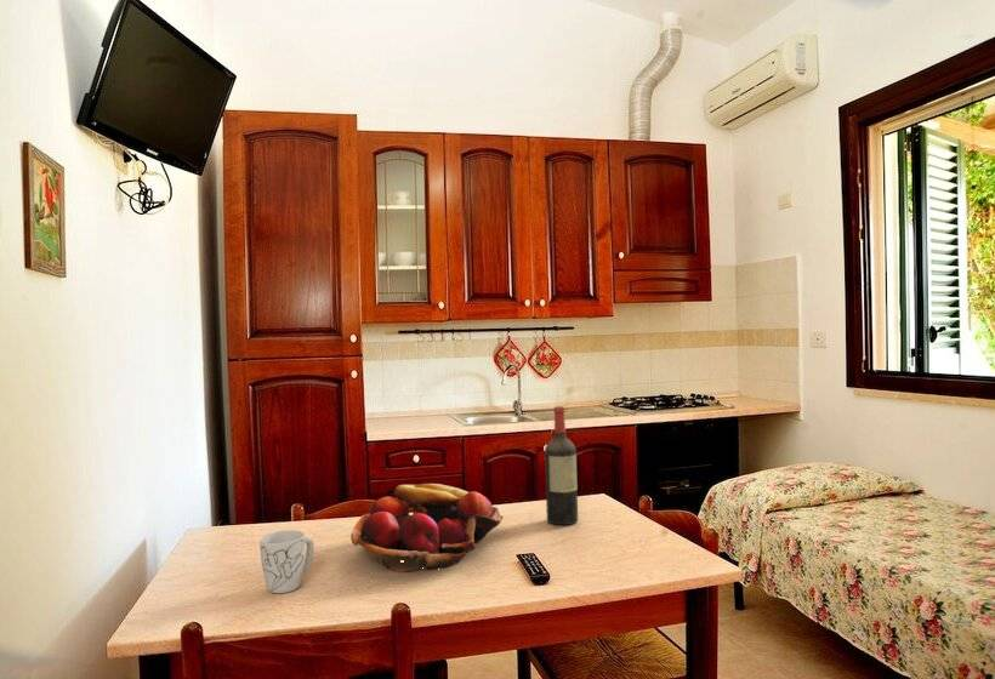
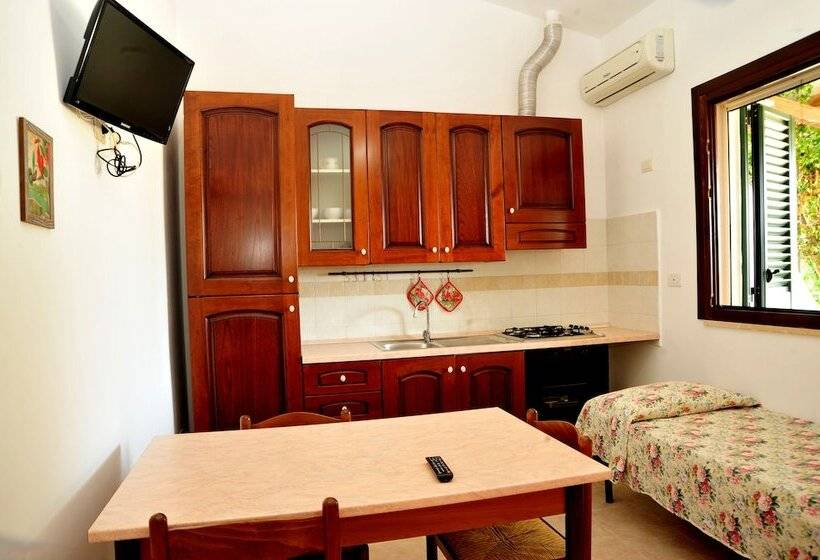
- mug [258,529,315,594]
- wine bottle [544,405,579,526]
- fruit basket [349,483,505,574]
